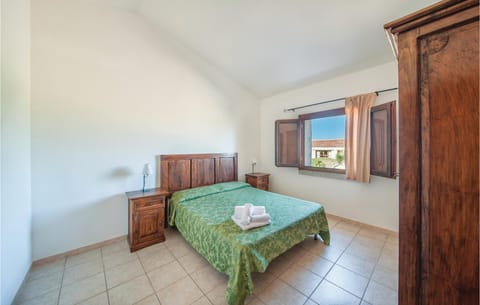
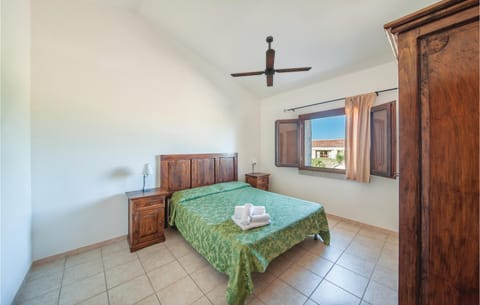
+ ceiling fan [229,35,313,88]
